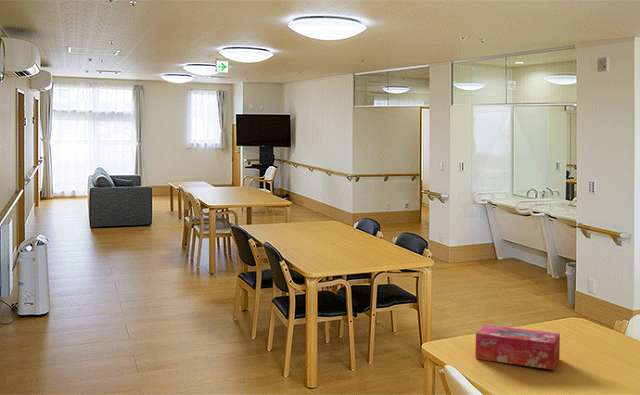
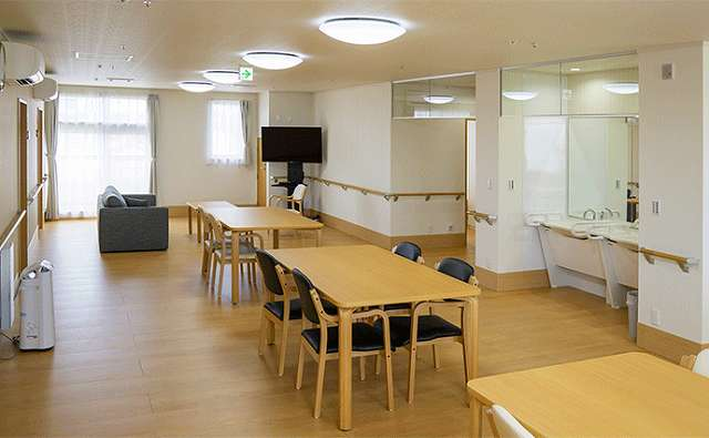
- tissue box [475,324,561,371]
